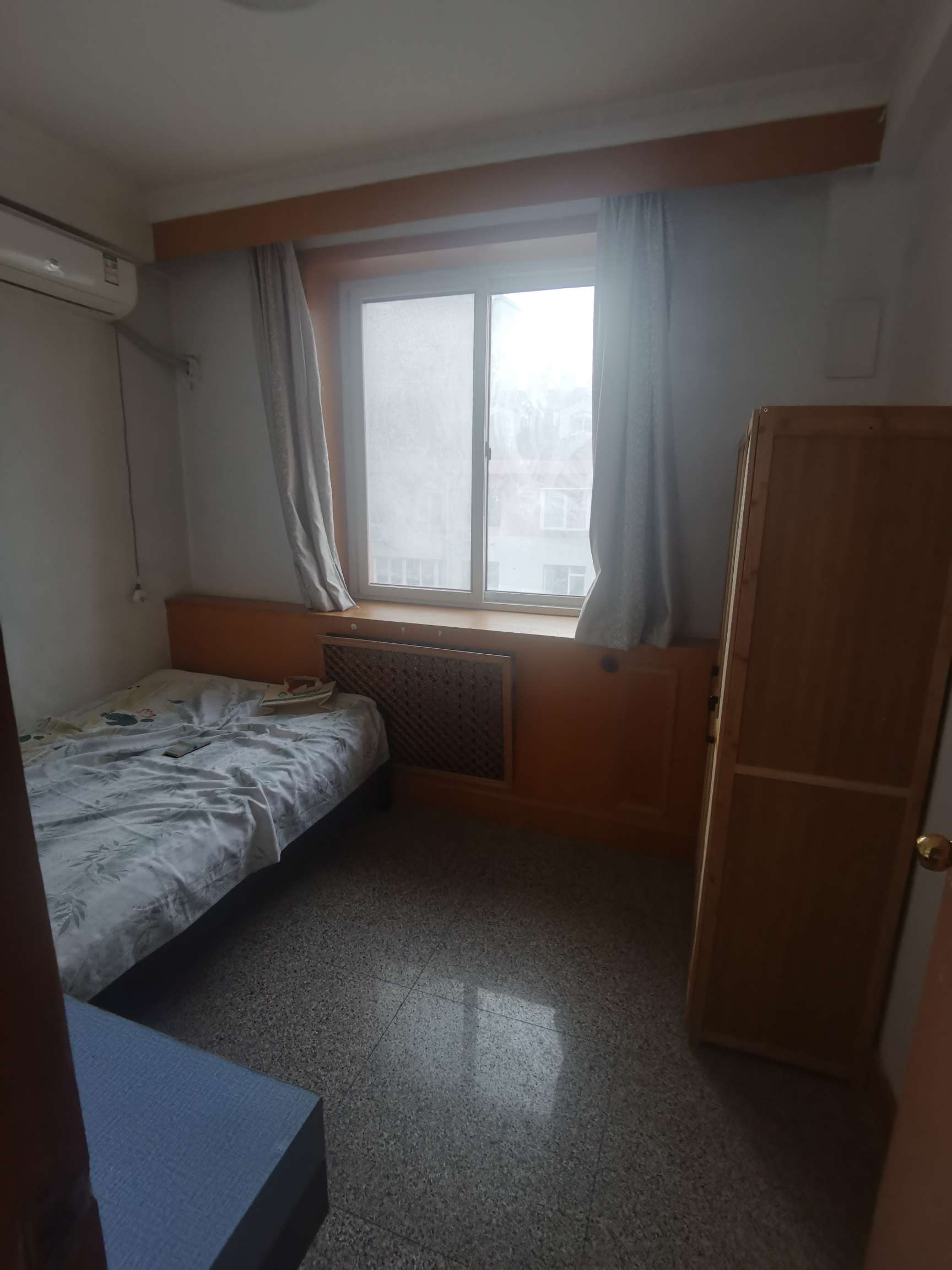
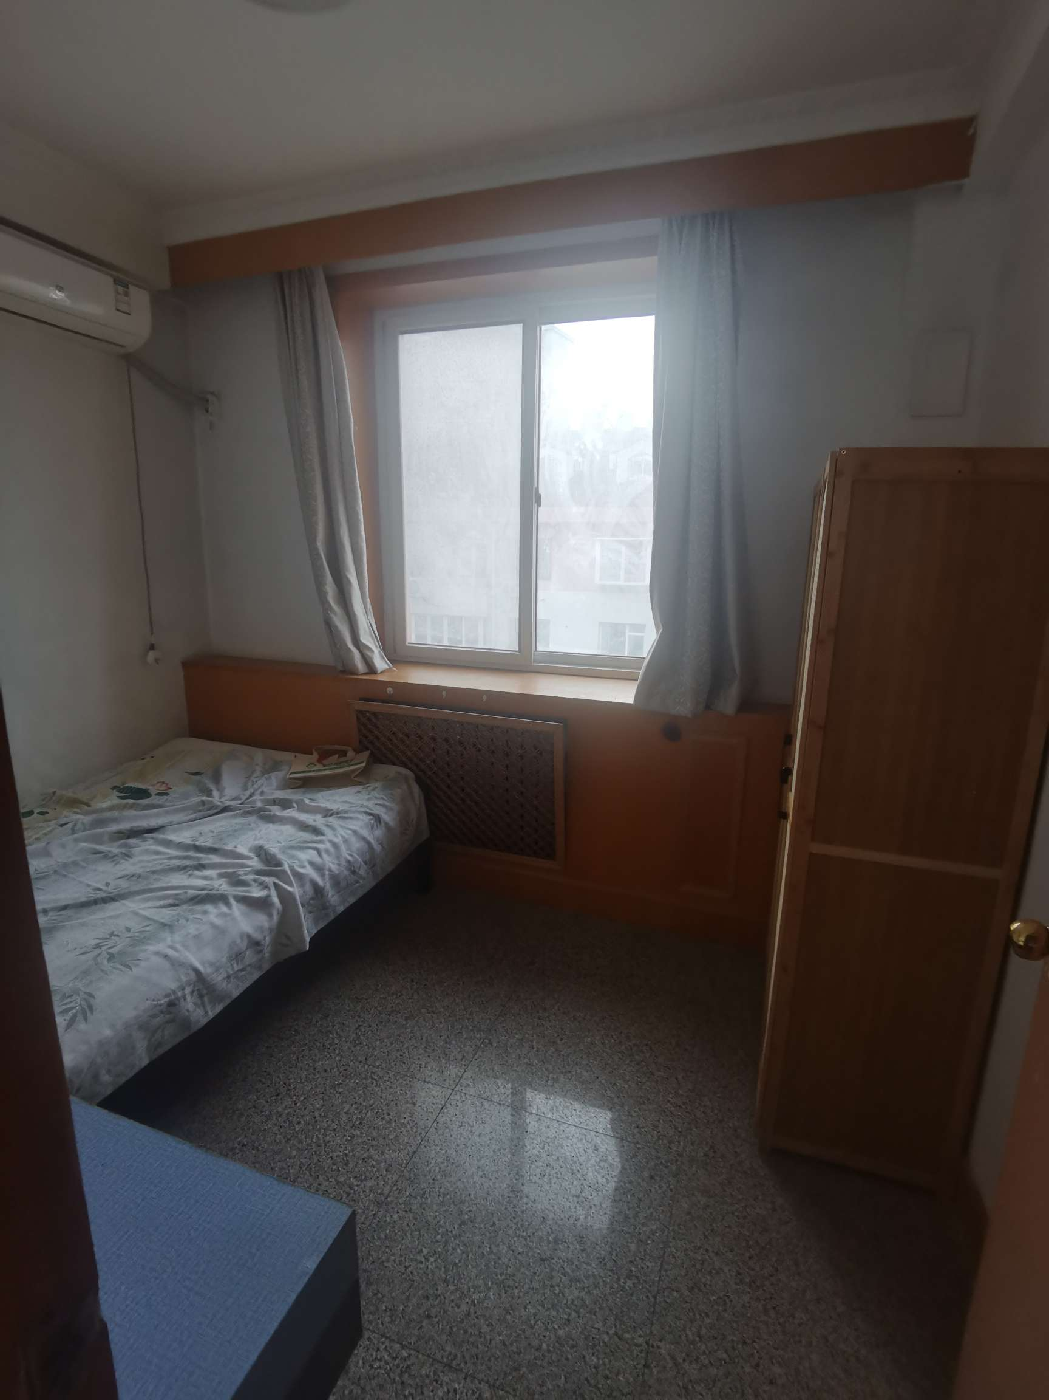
- book [163,736,213,758]
